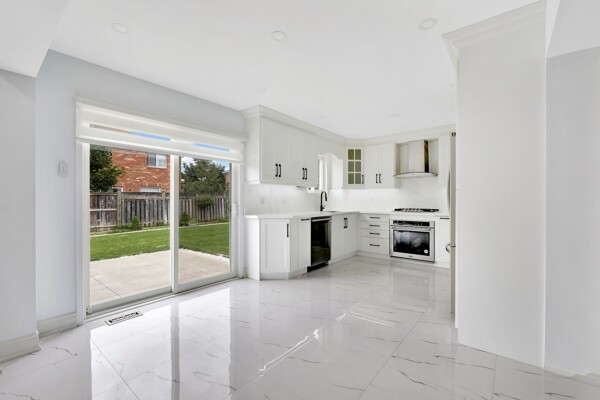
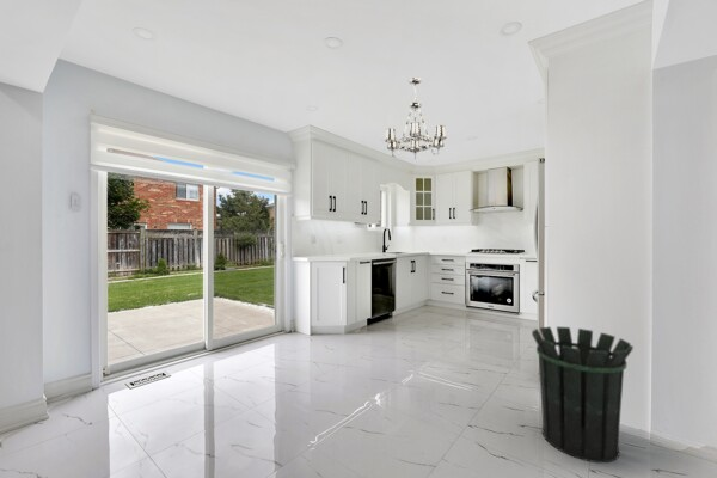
+ chandelier [384,76,448,160]
+ waste bin [531,325,635,464]
